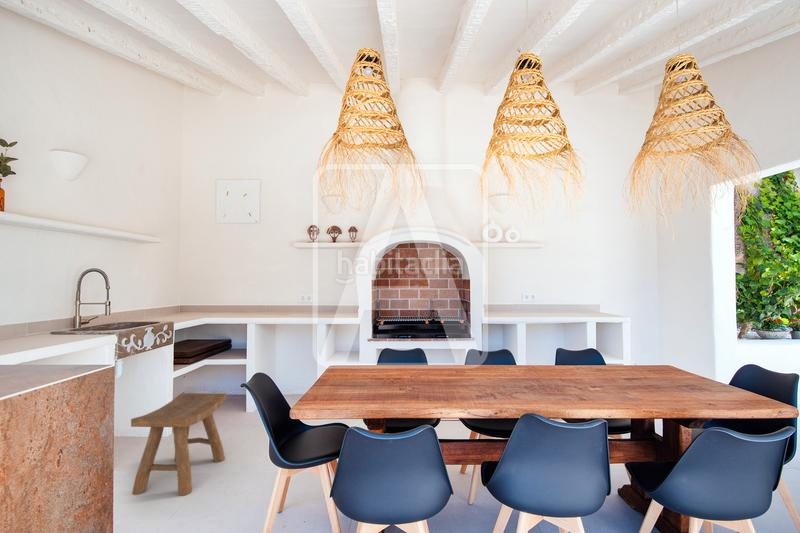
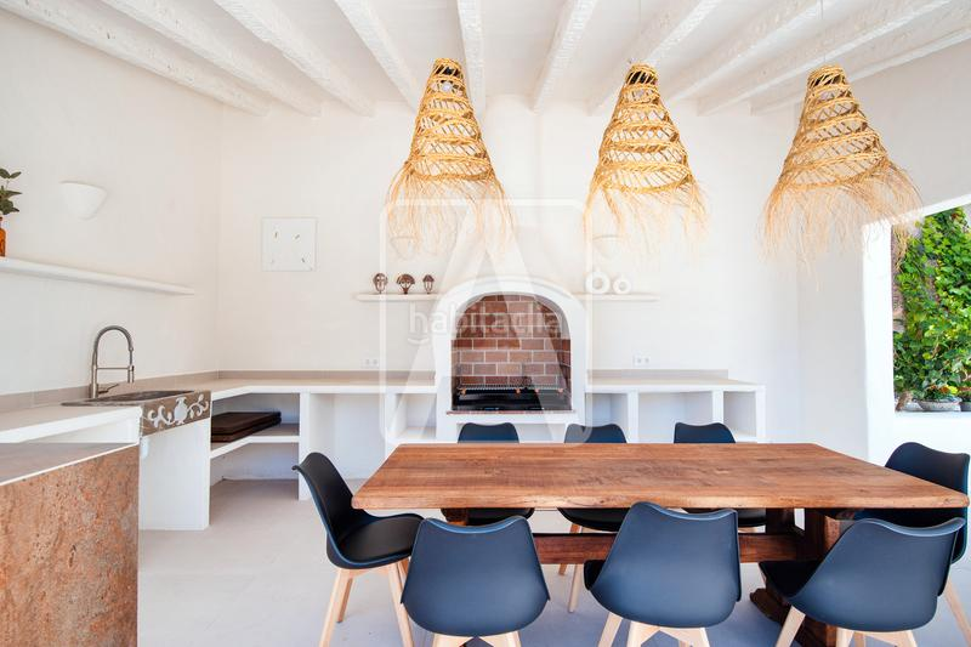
- stool [130,392,227,497]
